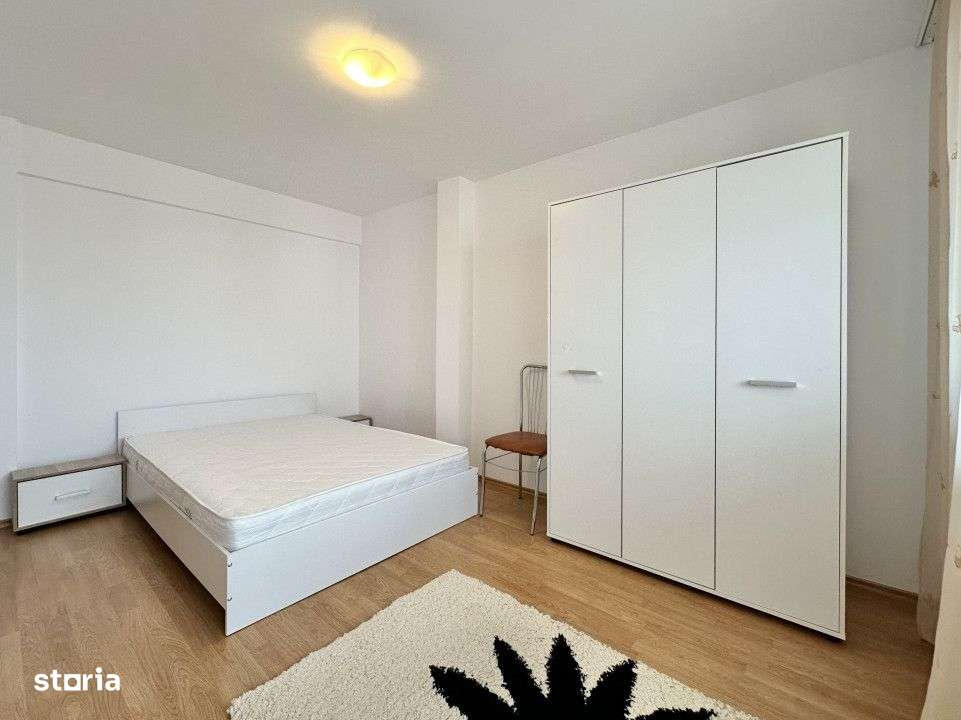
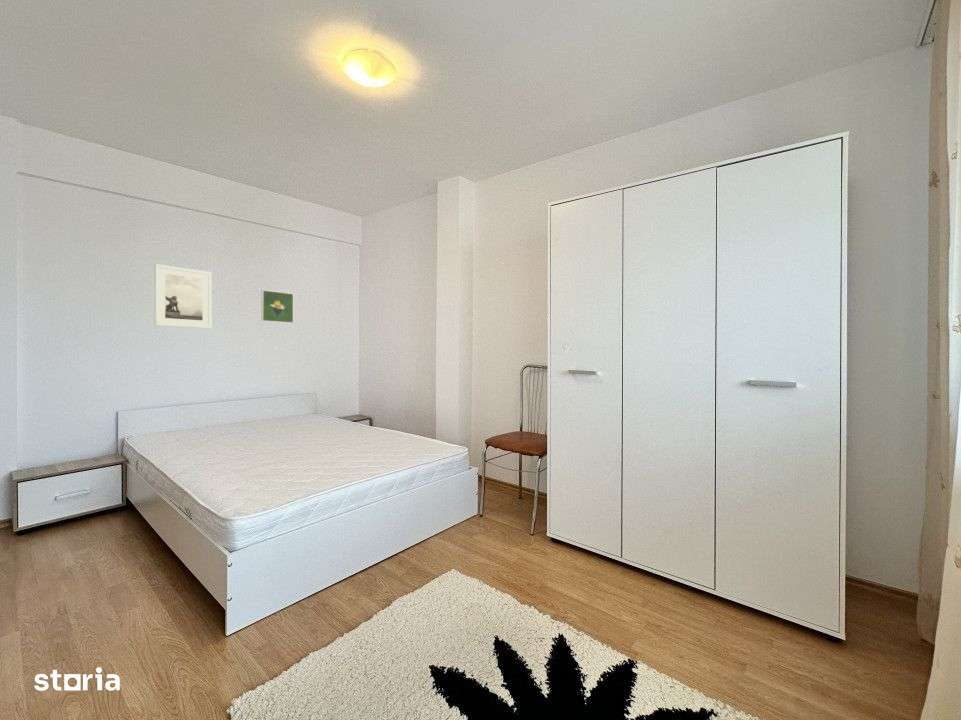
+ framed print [260,289,294,324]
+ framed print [154,263,213,330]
